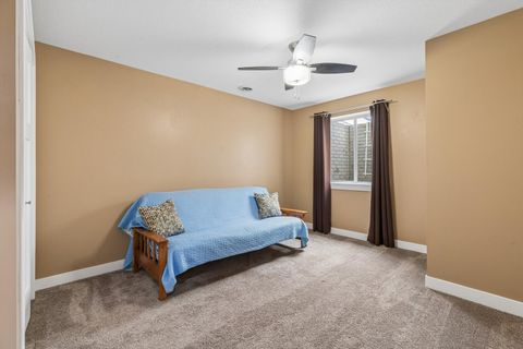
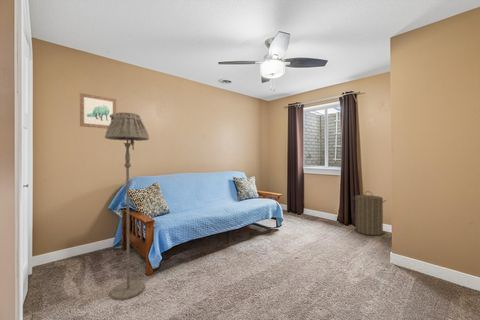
+ floor lamp [104,111,150,301]
+ laundry hamper [352,190,387,236]
+ wall art [79,92,117,129]
